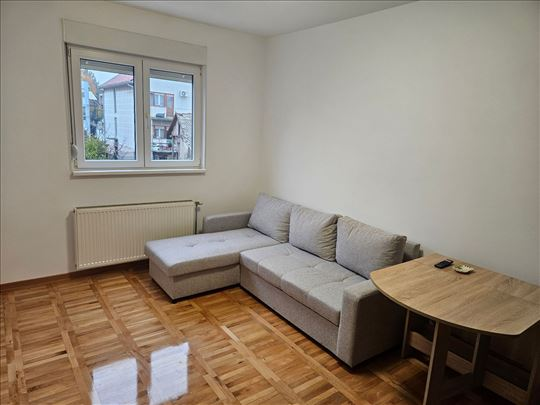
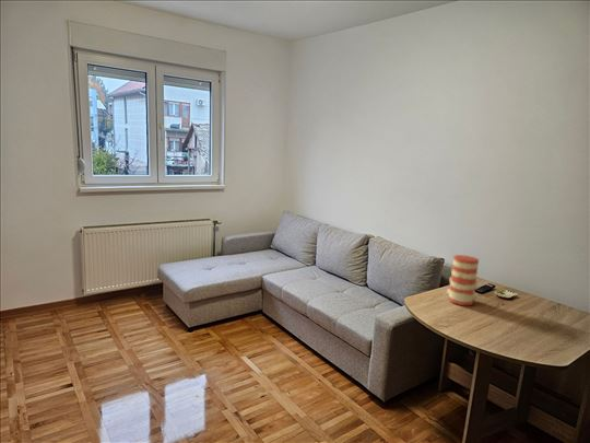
+ vase [446,254,480,306]
